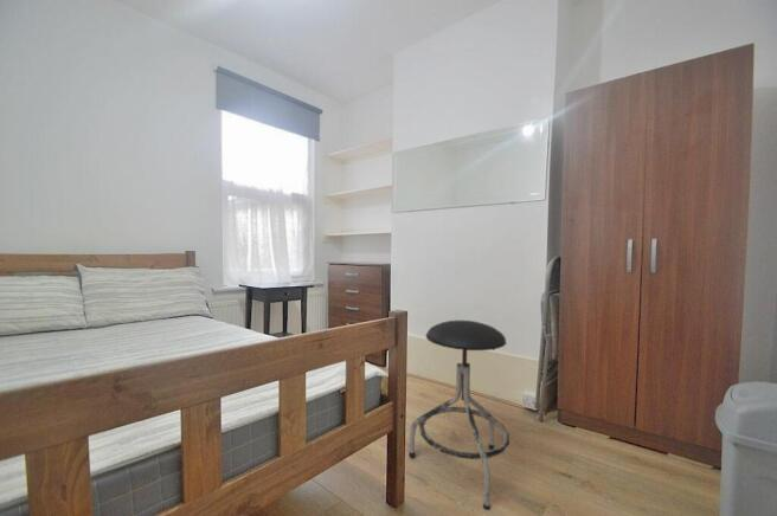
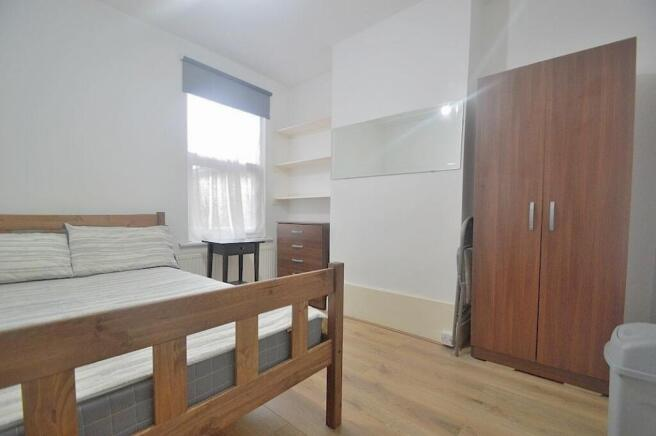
- stool [407,320,510,511]
